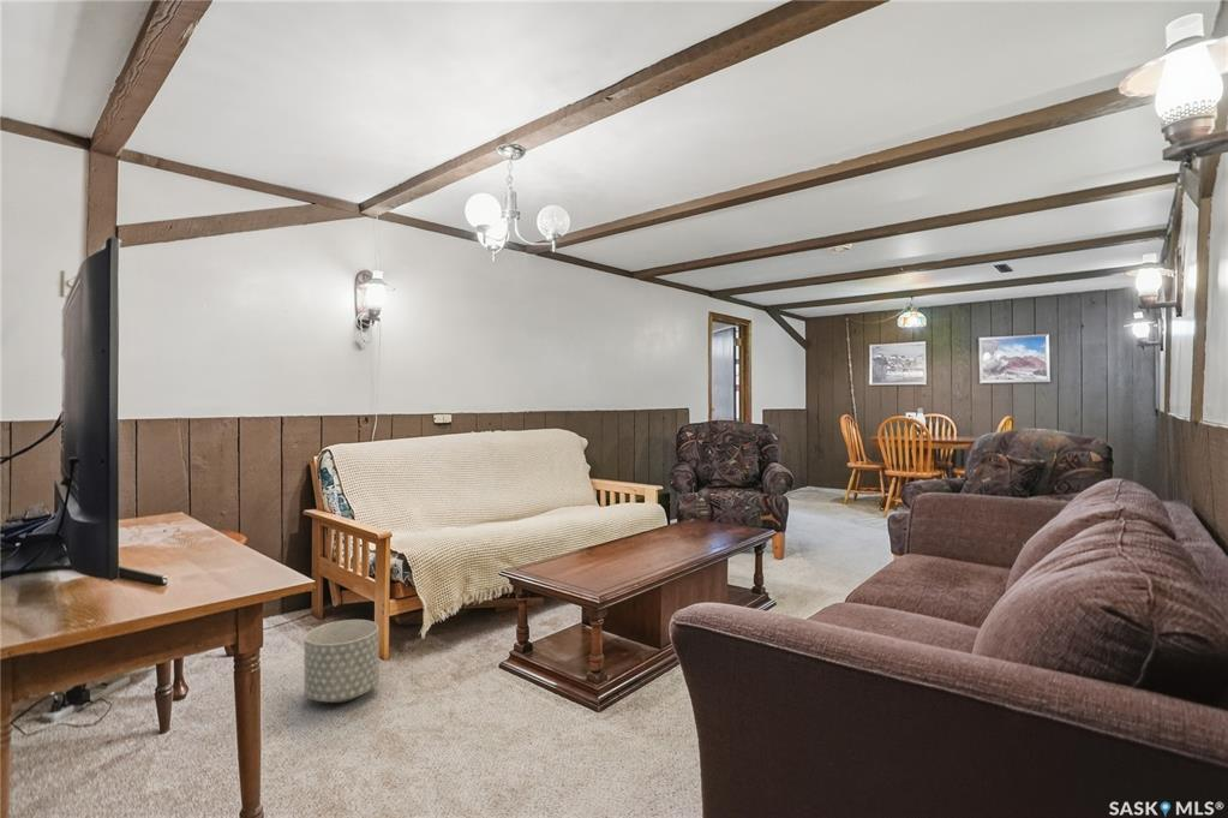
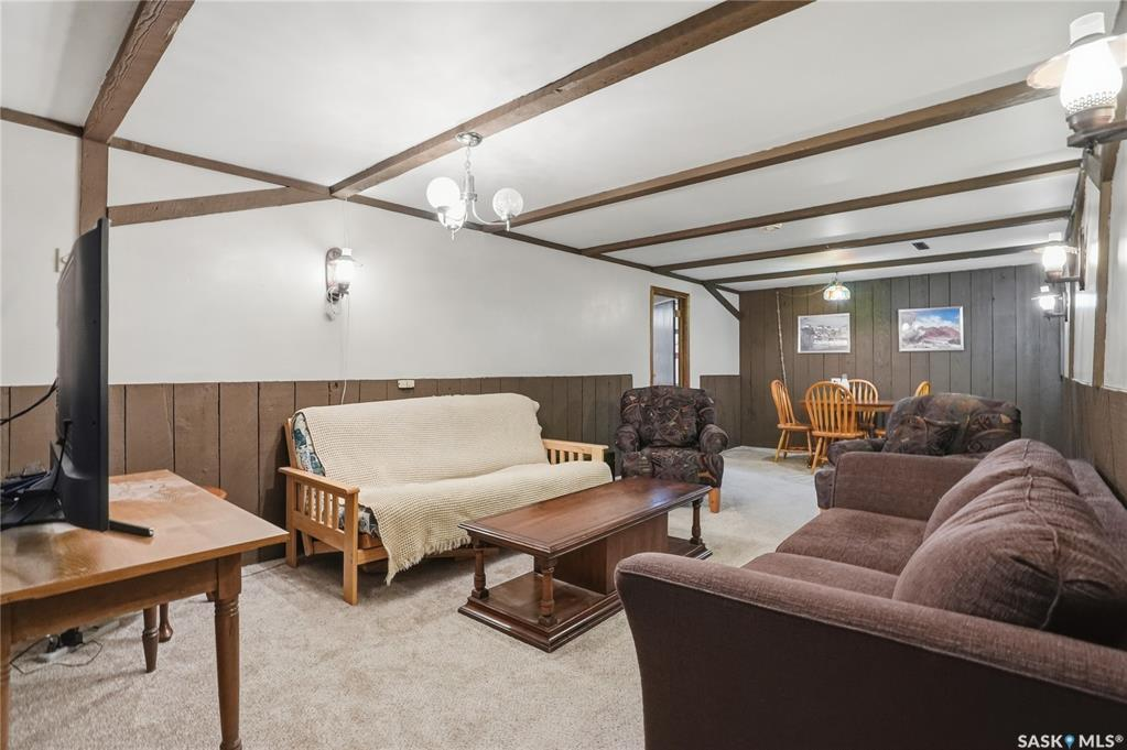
- planter [302,619,381,704]
